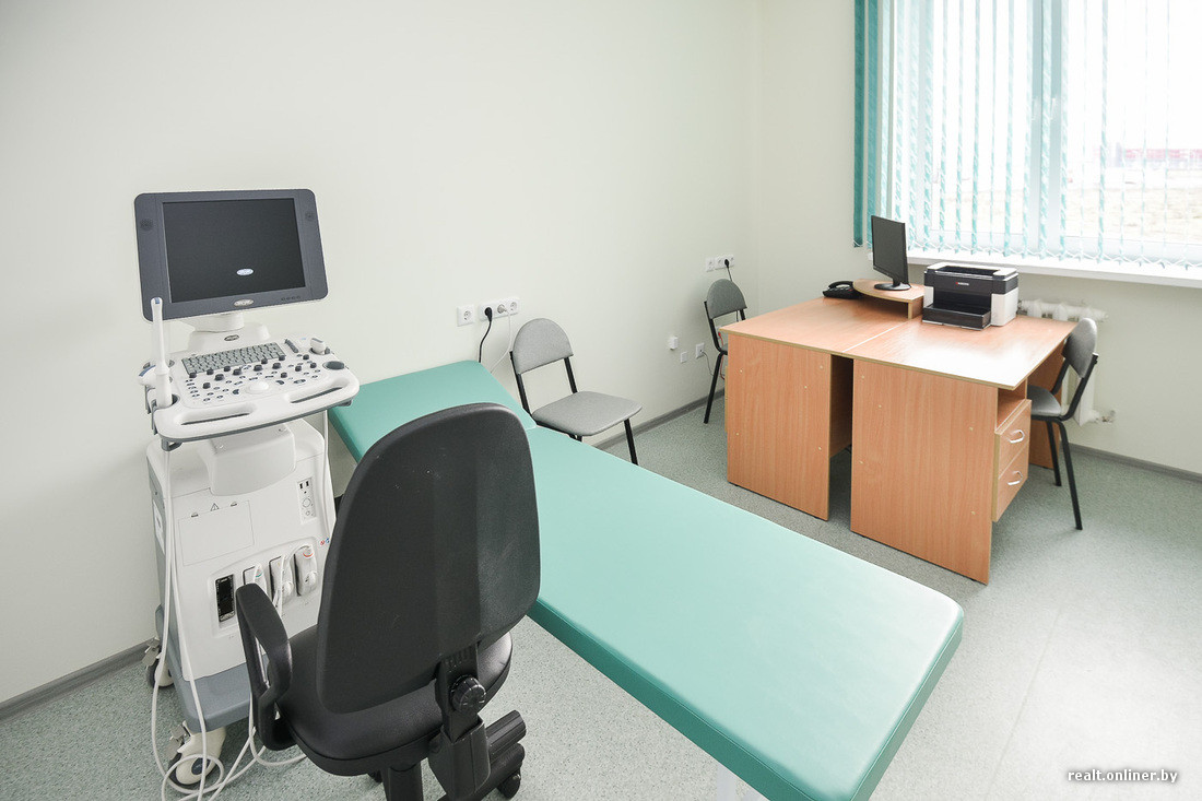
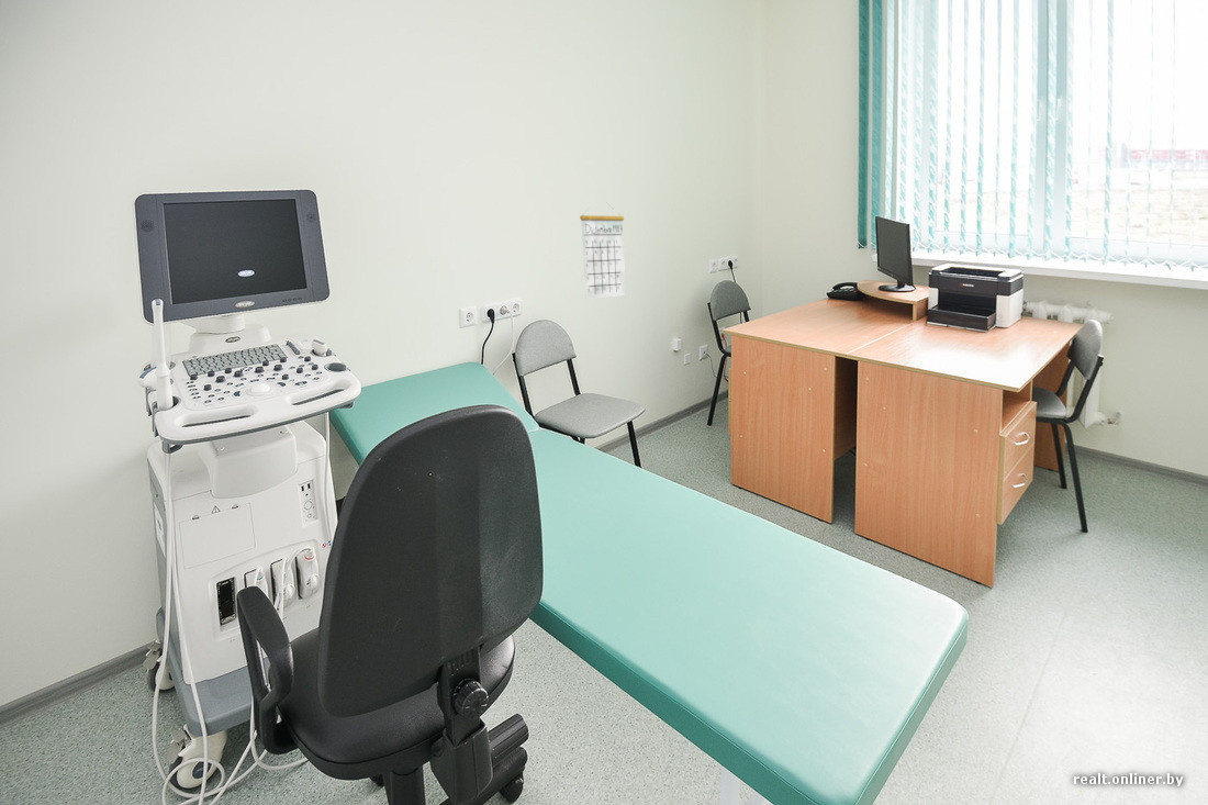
+ calendar [579,203,626,300]
